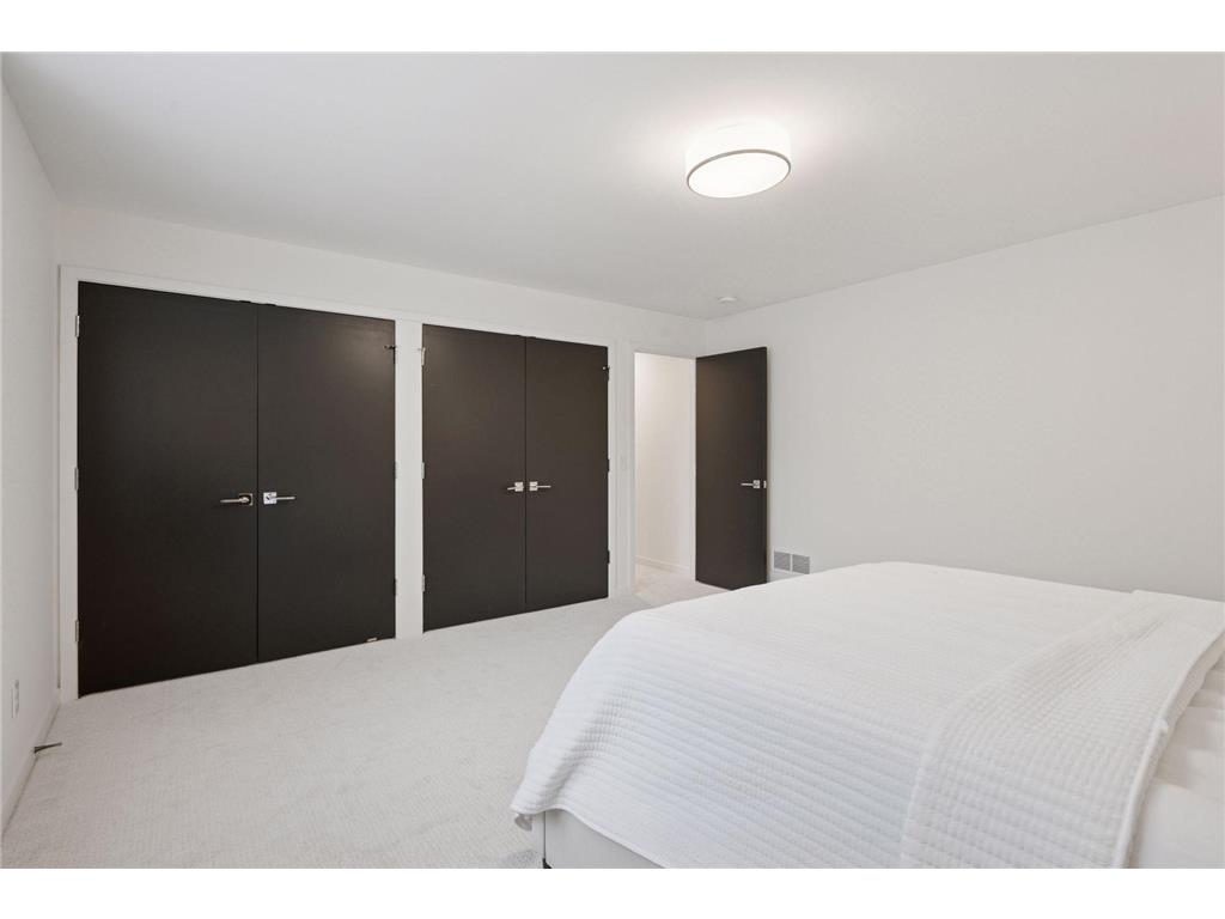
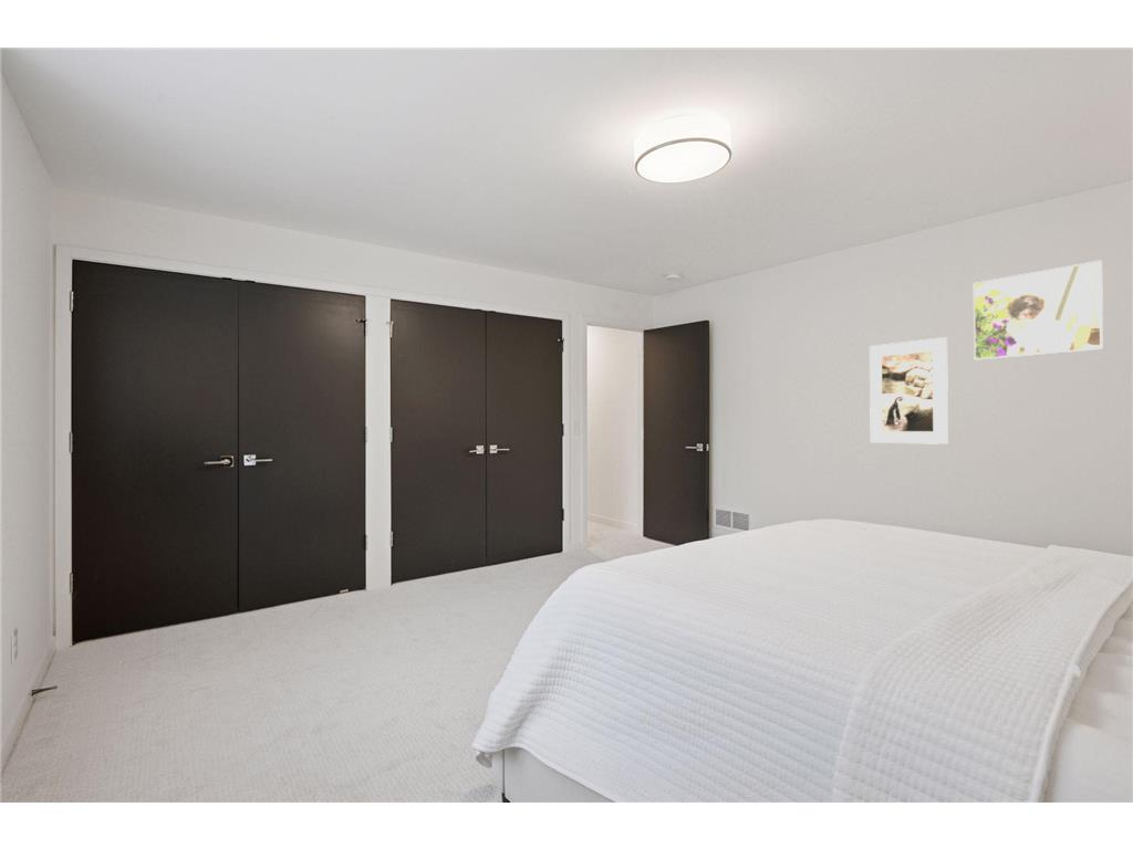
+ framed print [869,336,949,446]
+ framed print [973,260,1104,361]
